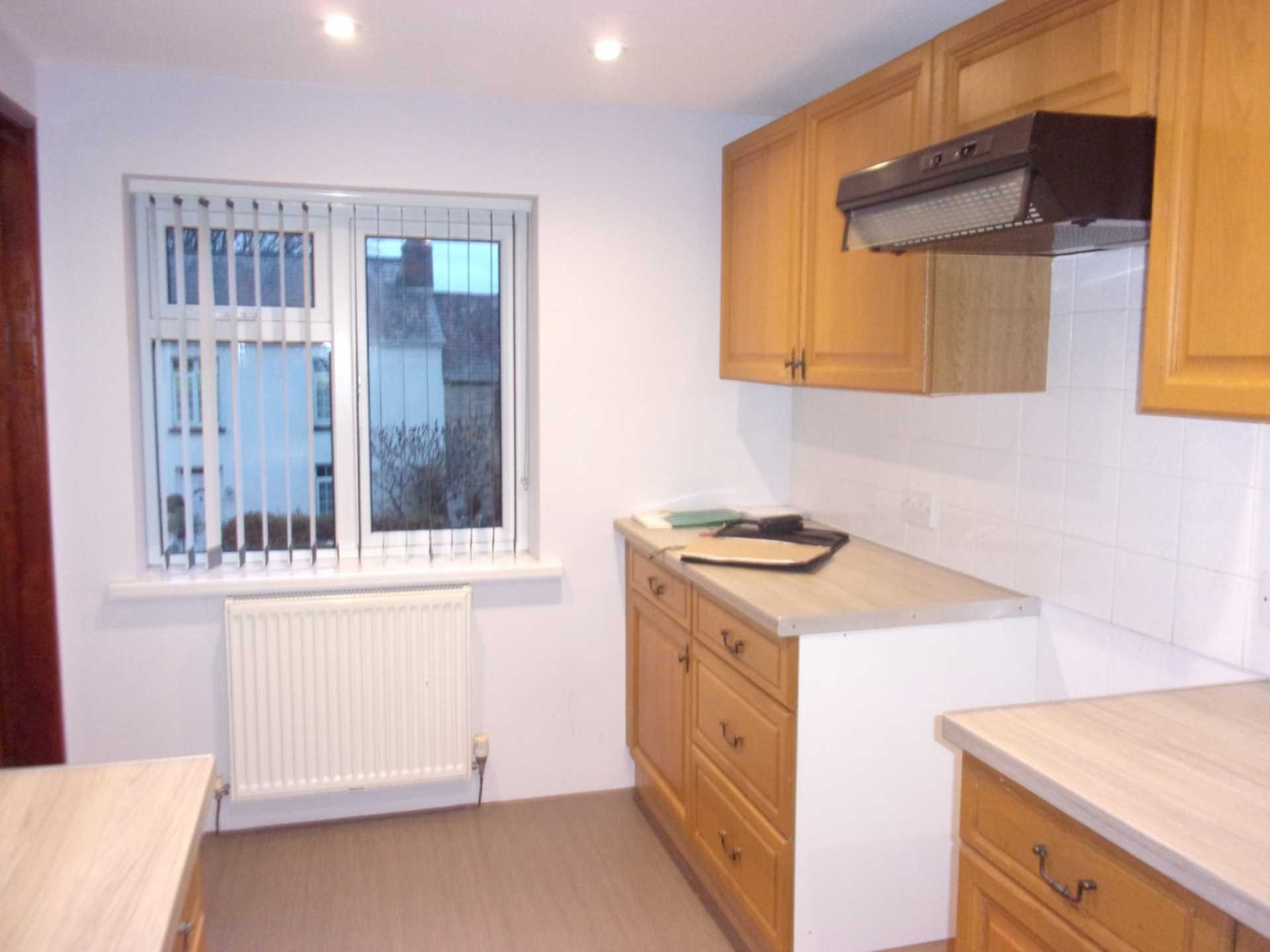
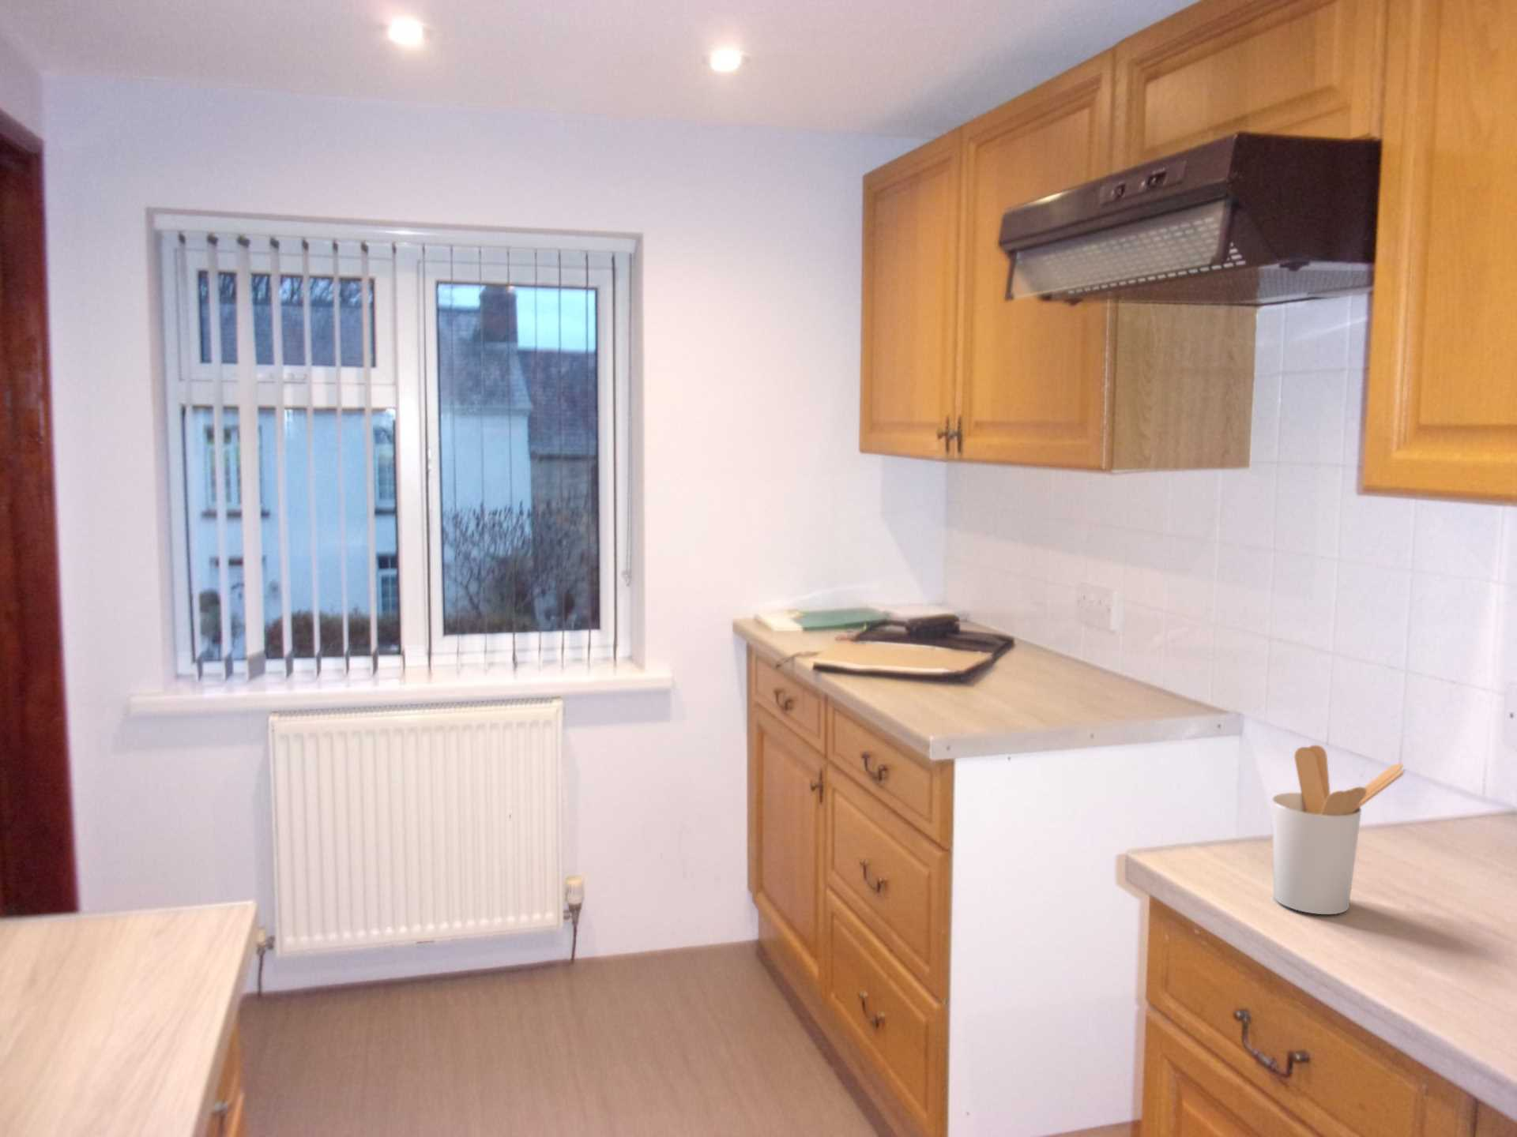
+ utensil holder [1271,744,1406,915]
